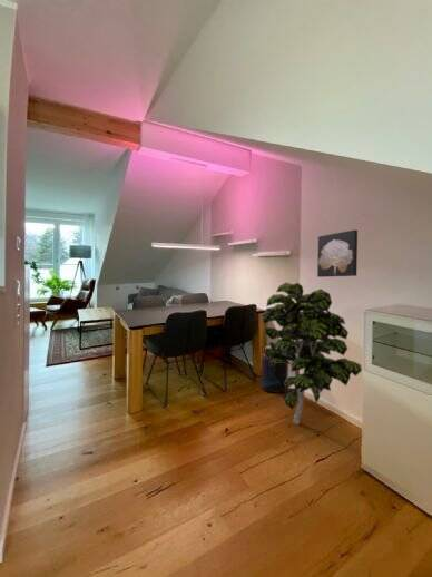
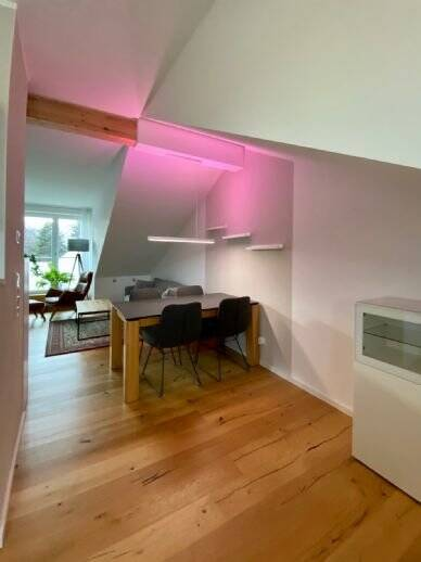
- indoor plant [262,282,363,426]
- wall art [316,228,359,278]
- supplement container [261,352,289,394]
